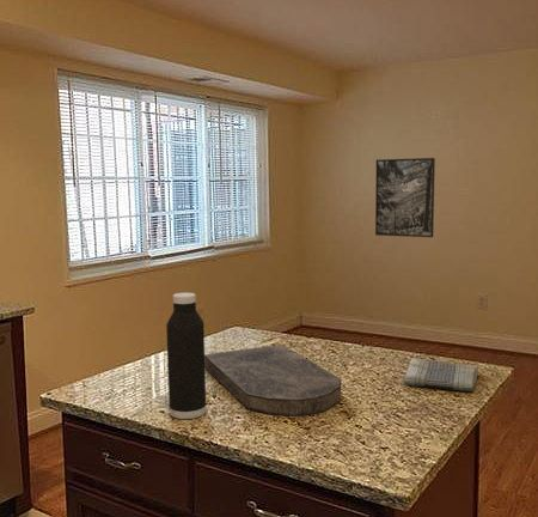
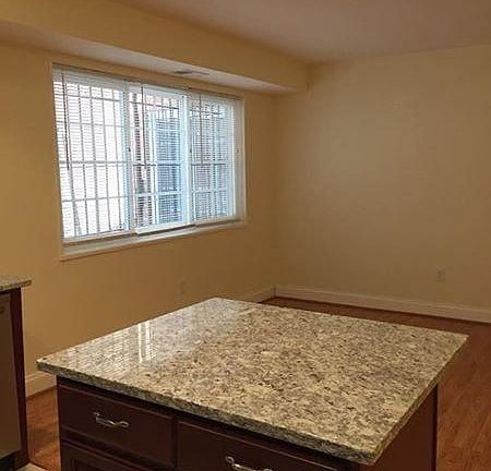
- cutting board [204,343,342,416]
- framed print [374,157,436,238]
- dish towel [403,357,479,393]
- water bottle [165,292,207,420]
